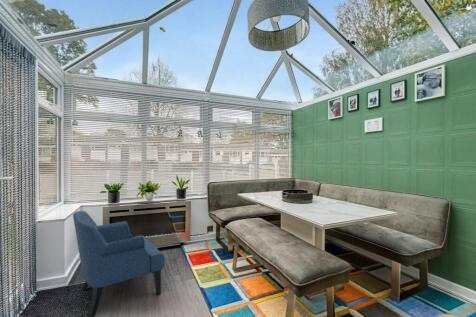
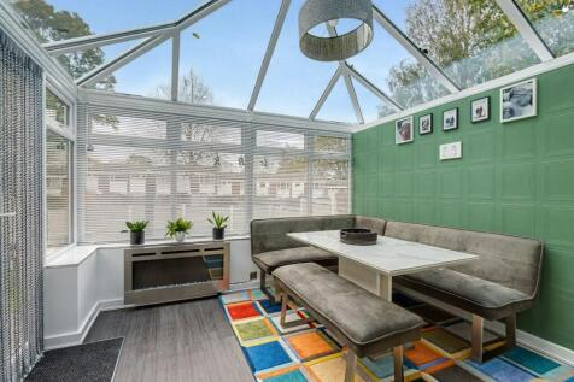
- chair [72,210,166,317]
